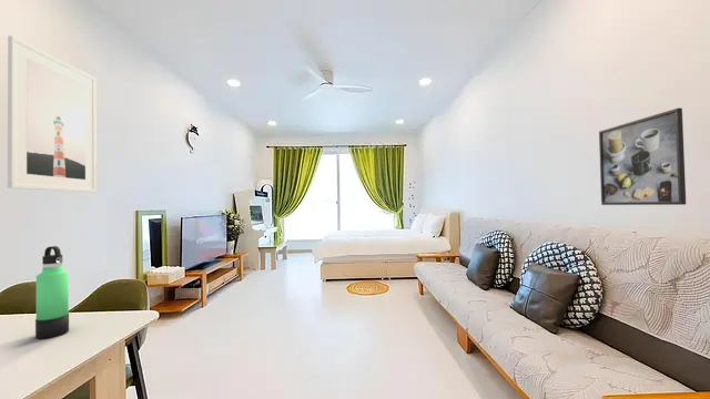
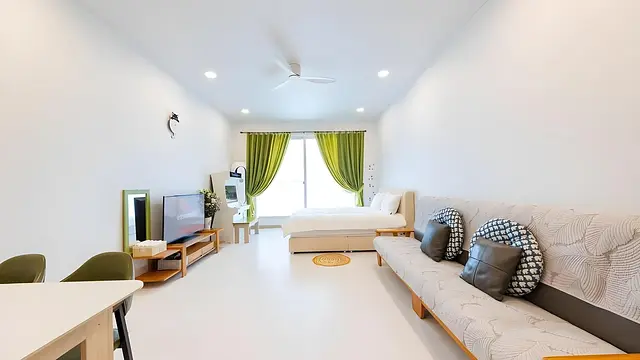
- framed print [598,106,687,206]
- thermos bottle [34,245,70,340]
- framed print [7,34,98,194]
